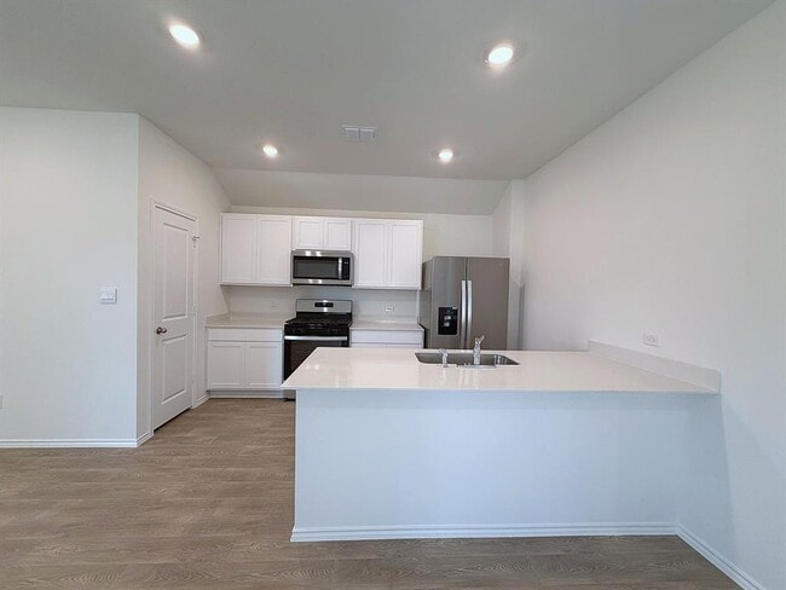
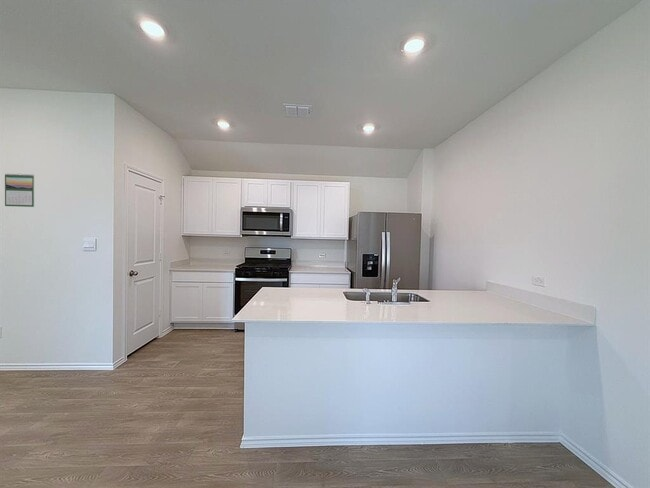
+ calendar [4,173,35,208]
